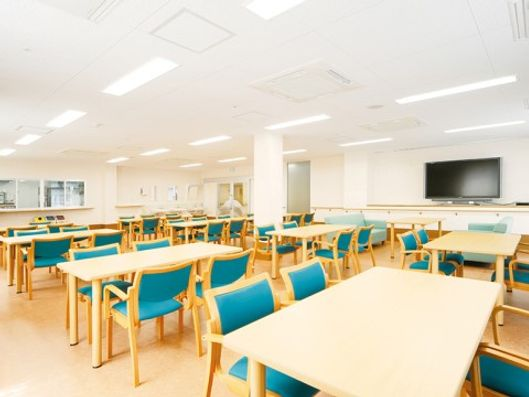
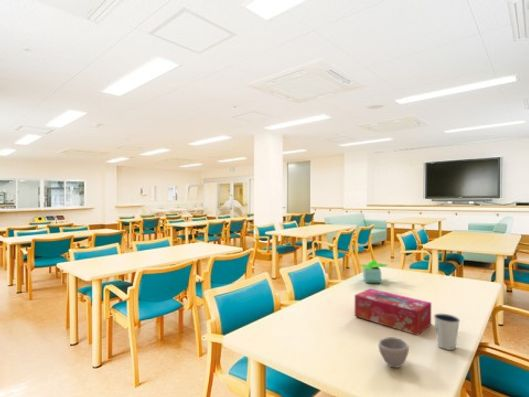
+ dixie cup [433,313,461,351]
+ tissue box [354,288,432,336]
+ cup [377,336,410,369]
+ potted plant [359,258,389,284]
